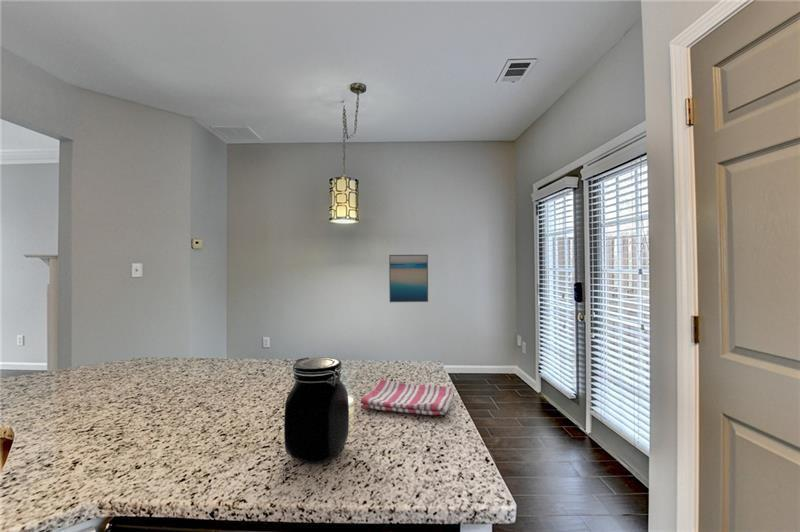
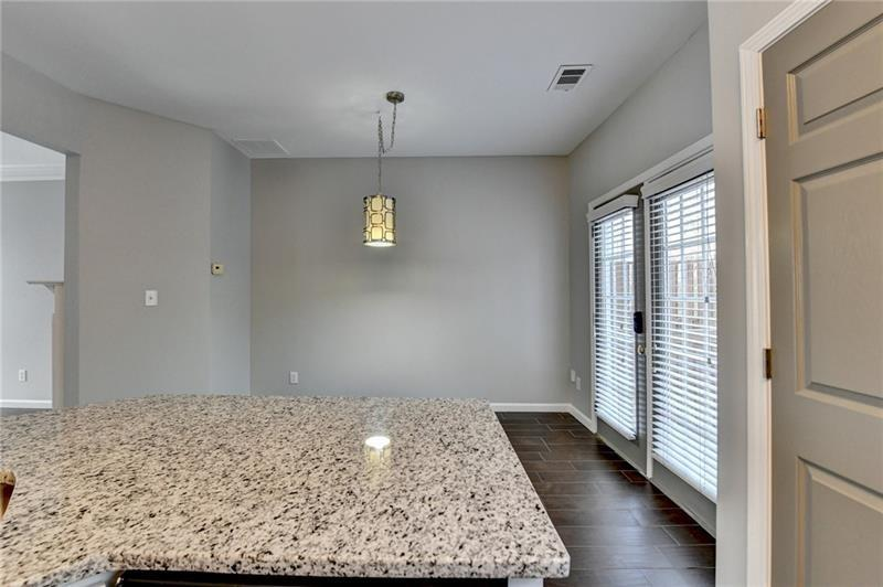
- wall art [388,254,429,303]
- jar [283,356,350,464]
- dish towel [360,378,455,416]
